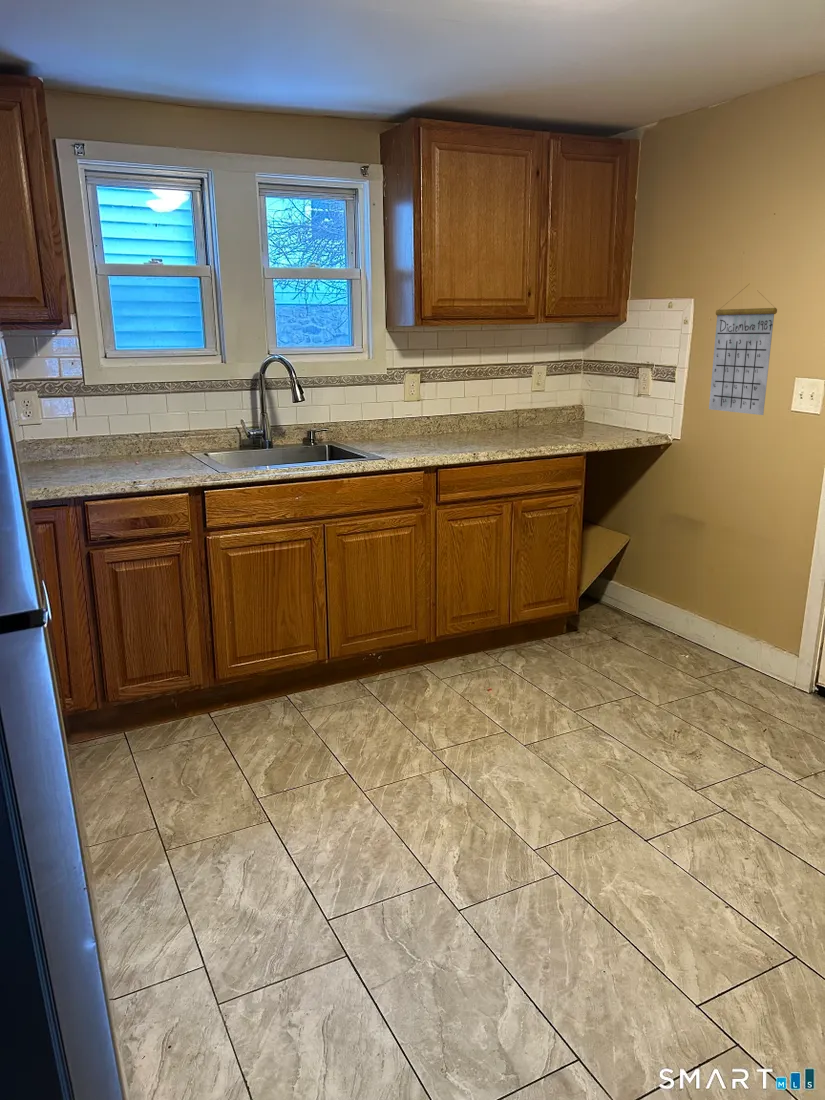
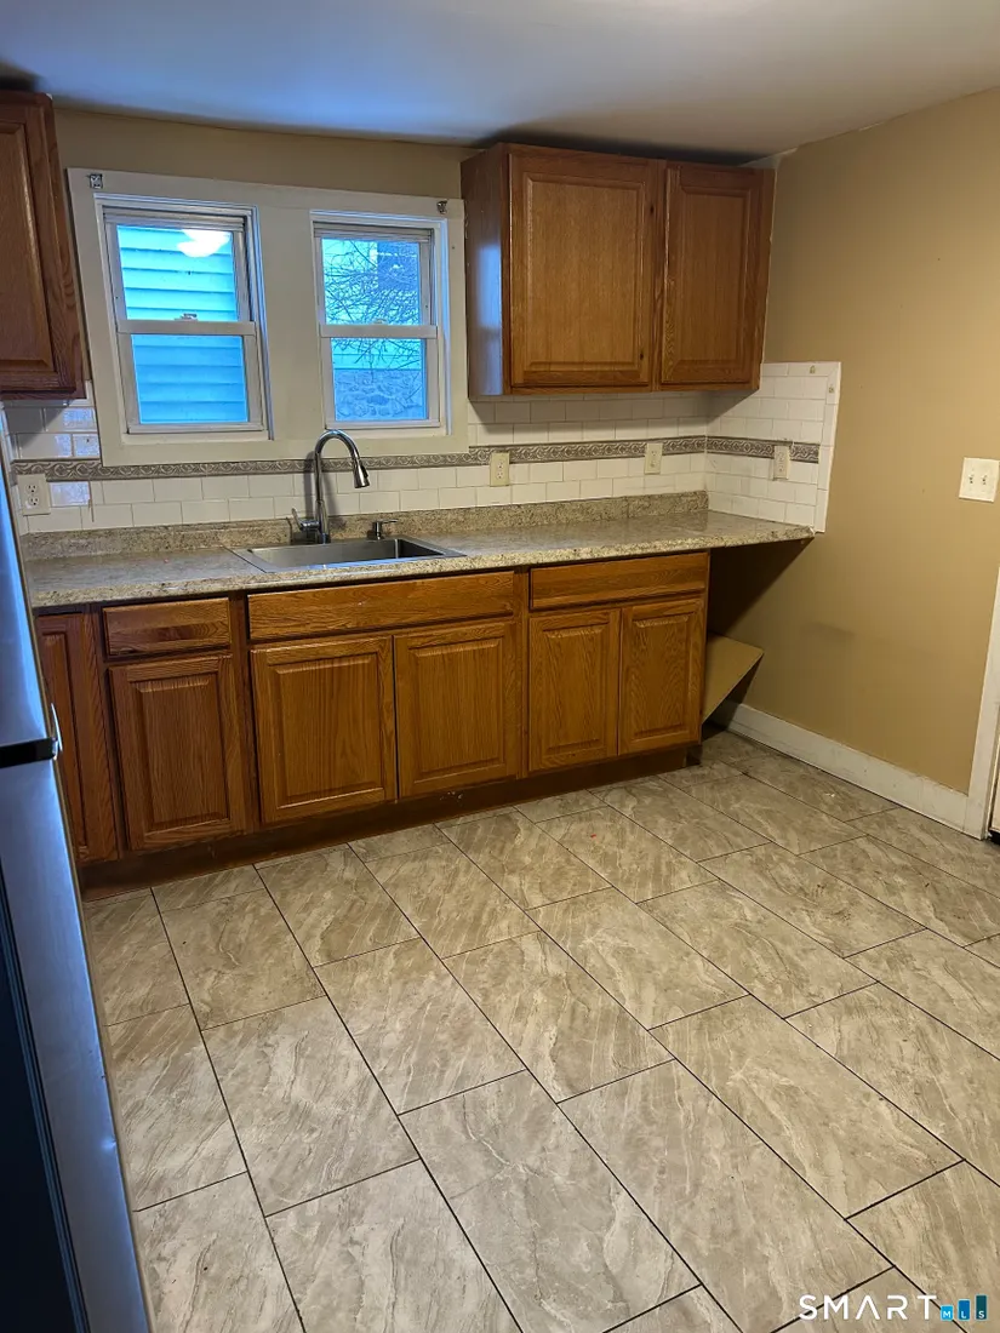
- calendar [708,284,778,416]
